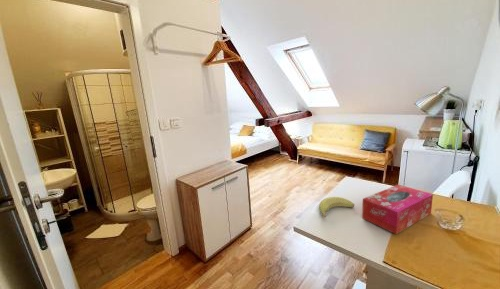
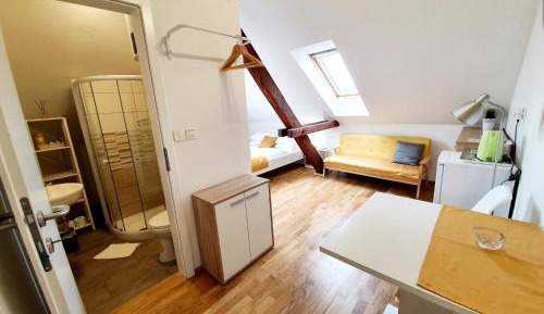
- banana [318,196,355,218]
- tissue box [361,184,434,235]
